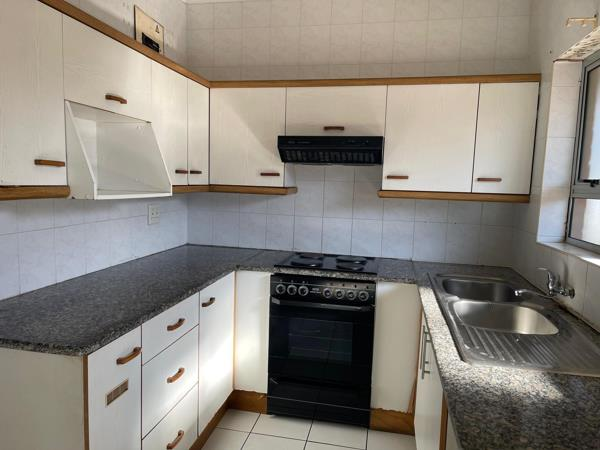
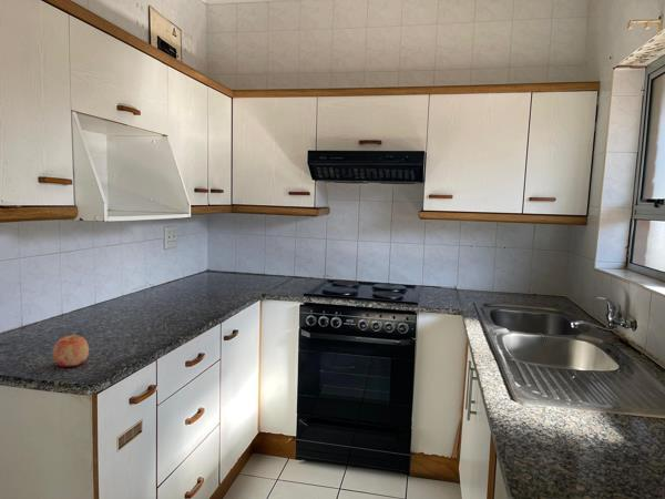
+ apple [52,334,90,368]
